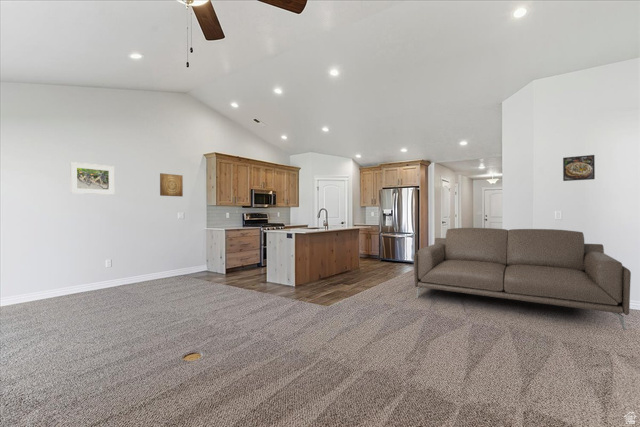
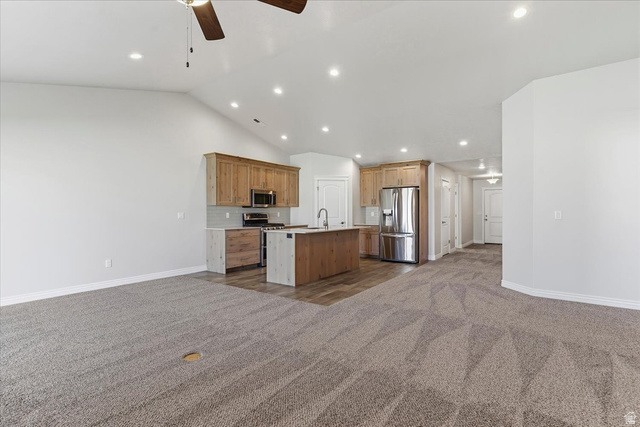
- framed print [562,154,596,182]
- sofa [412,227,632,331]
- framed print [69,161,115,196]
- wall art [159,172,184,198]
